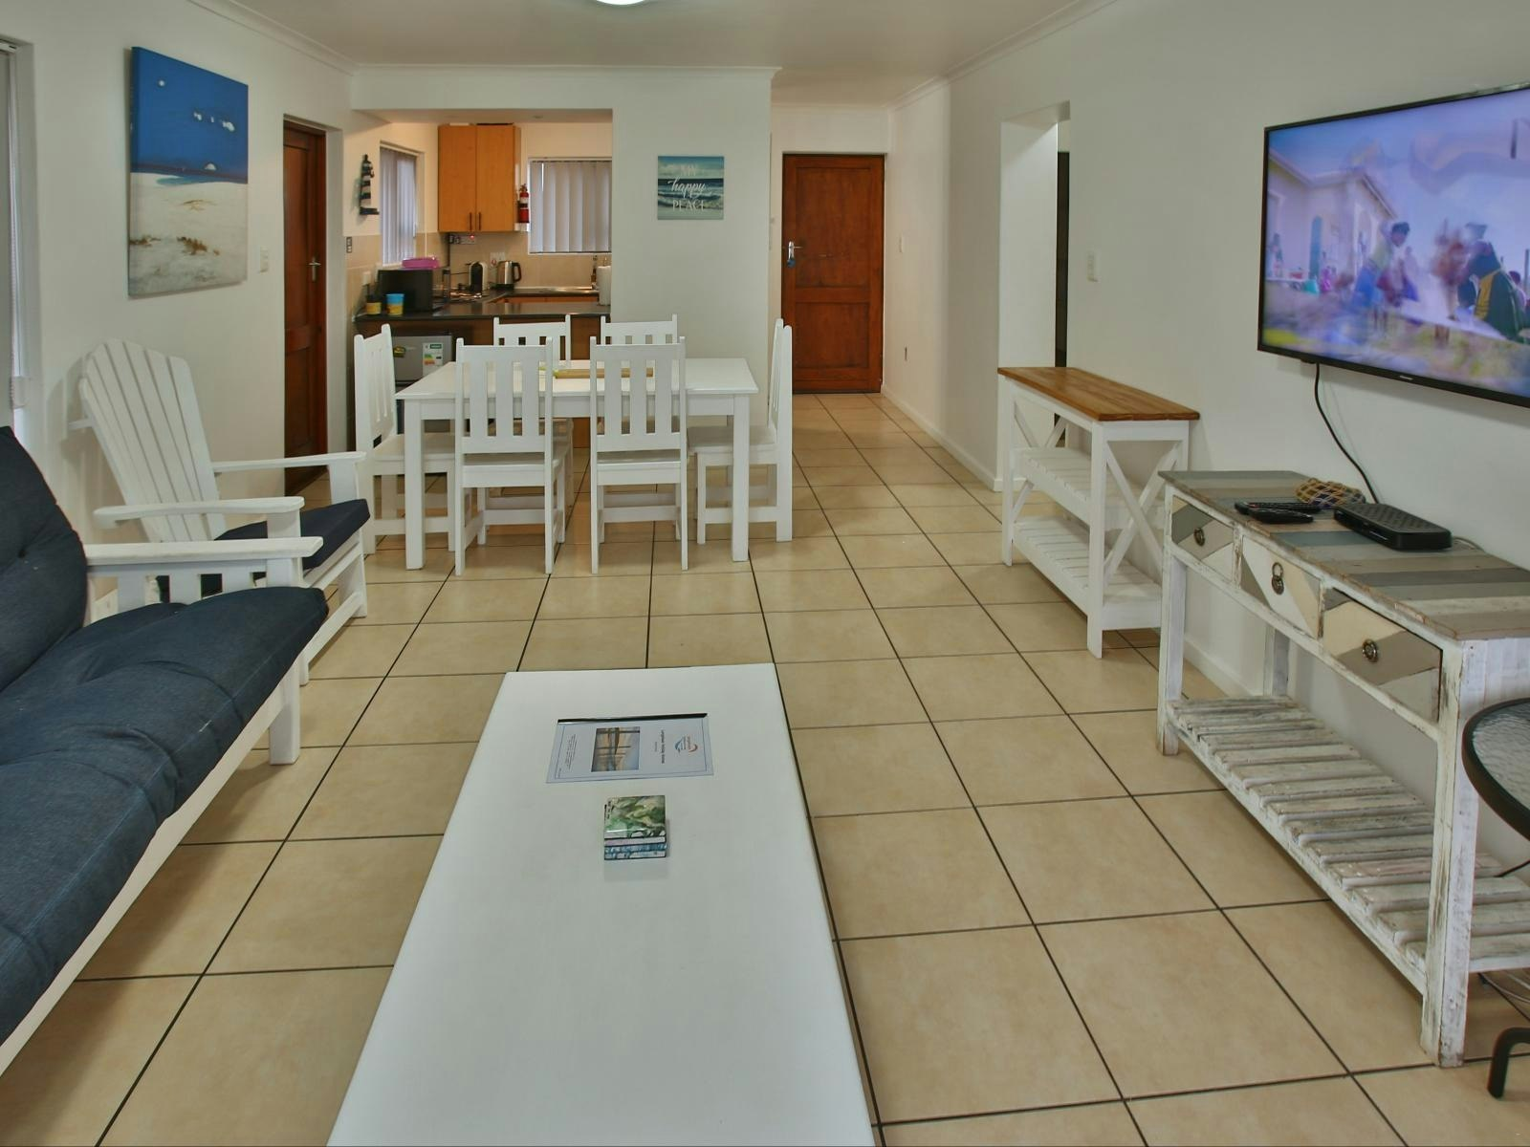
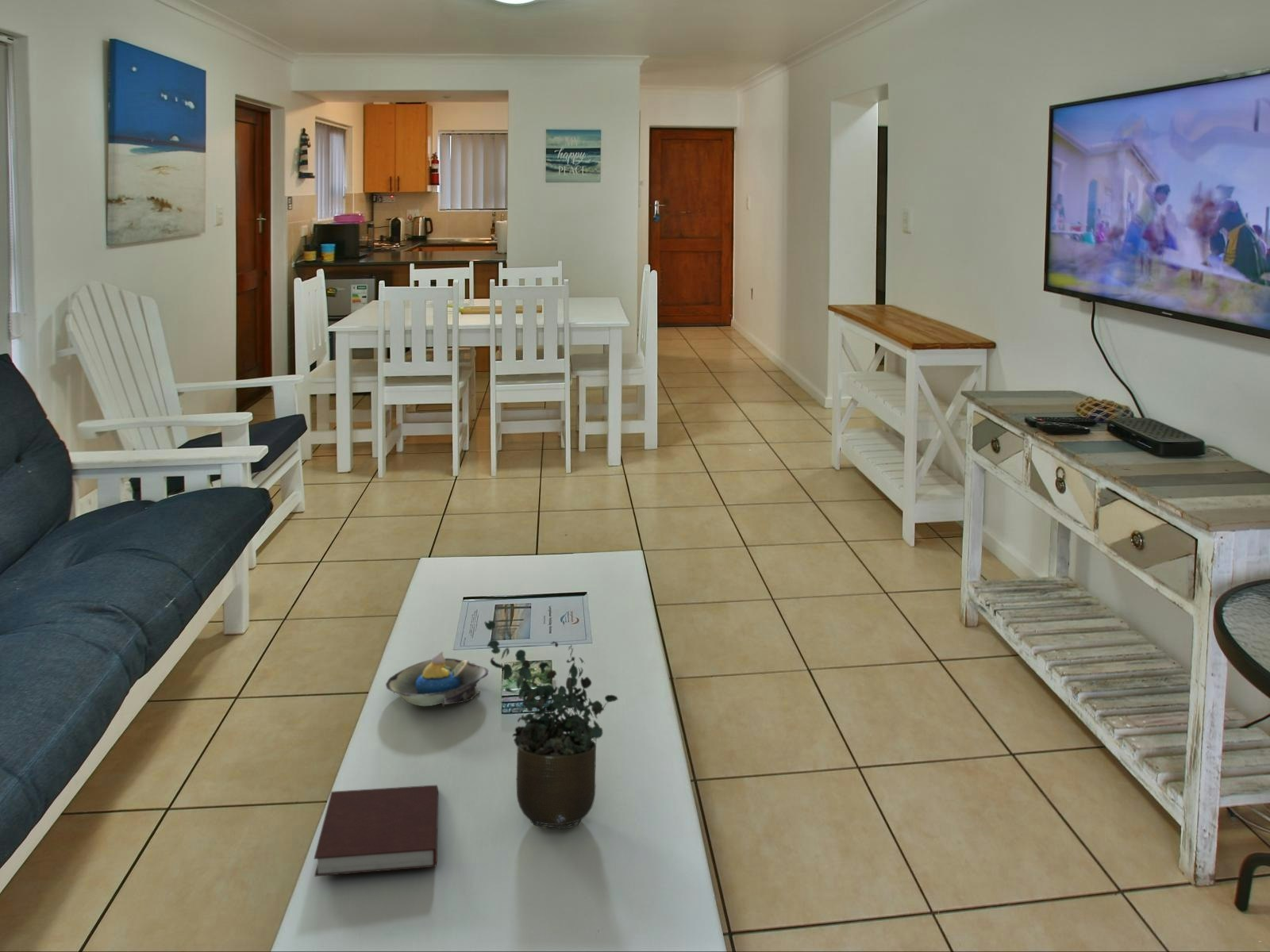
+ decorative bowl [385,651,489,707]
+ potted plant [484,620,619,831]
+ notebook [313,784,439,877]
